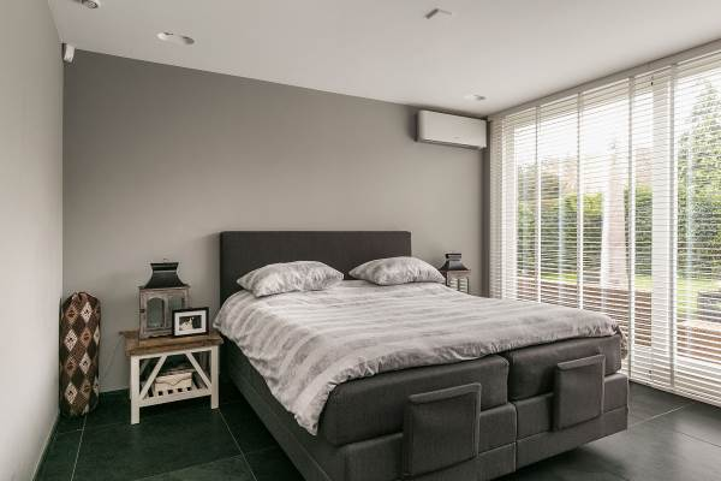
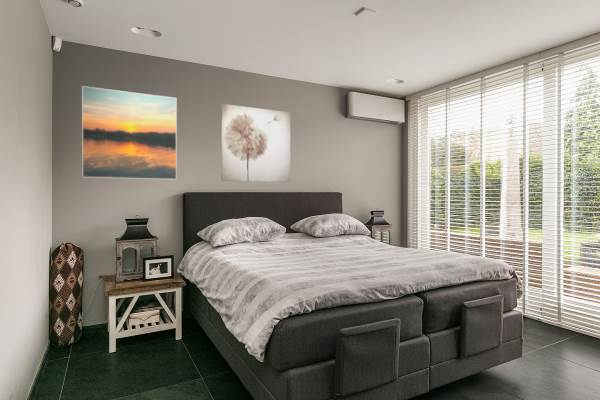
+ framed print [81,85,178,181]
+ wall art [220,103,291,183]
